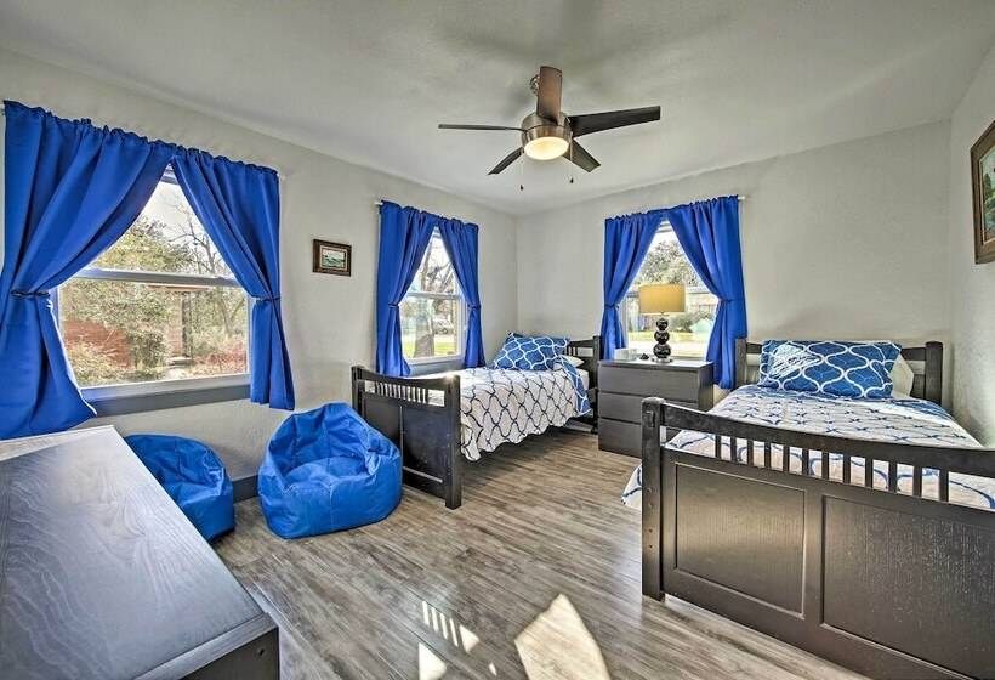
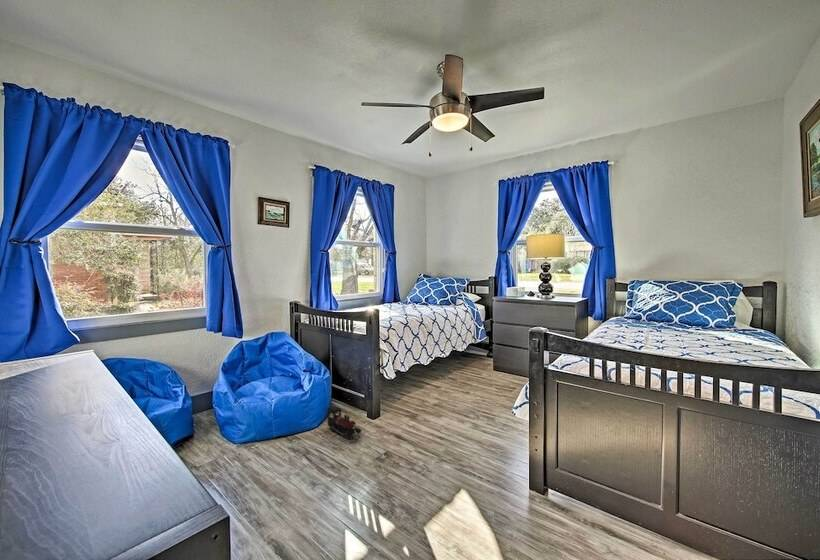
+ toy train [326,405,362,441]
